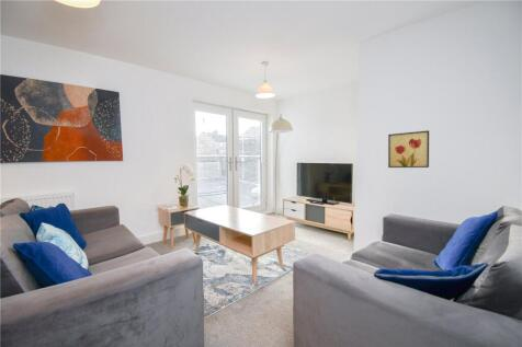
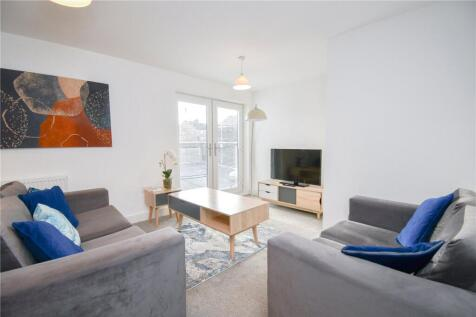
- wall art [387,129,430,169]
